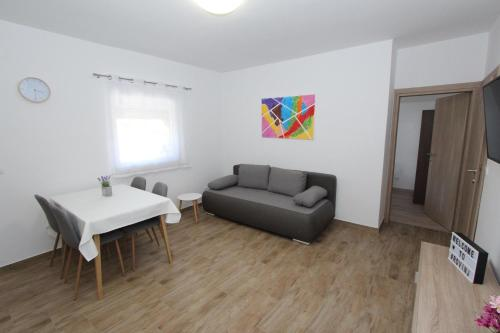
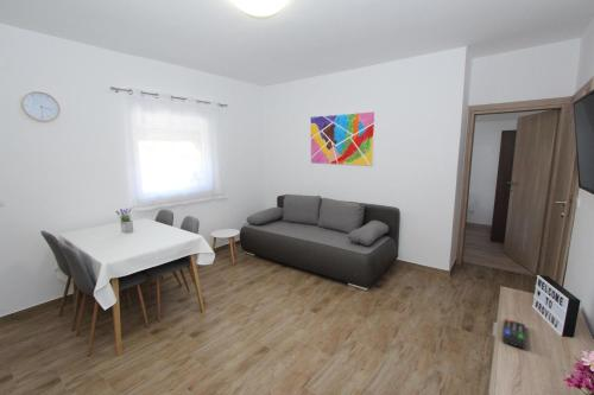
+ remote control [501,318,526,350]
